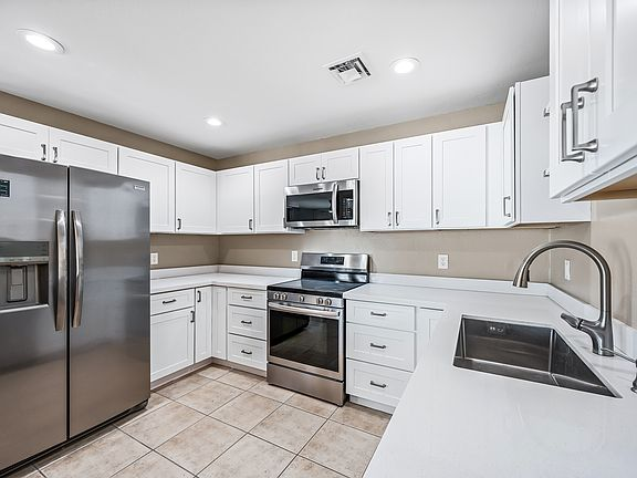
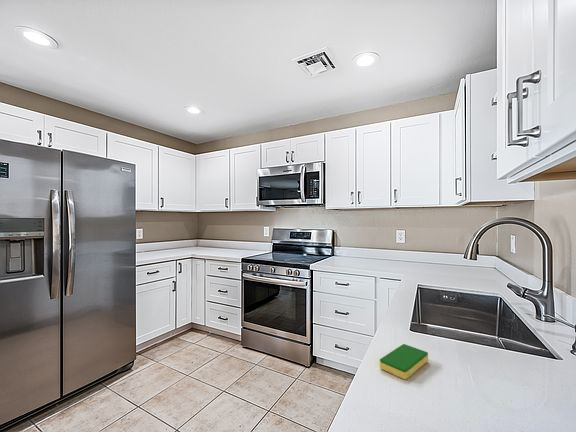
+ dish sponge [379,343,429,380]
